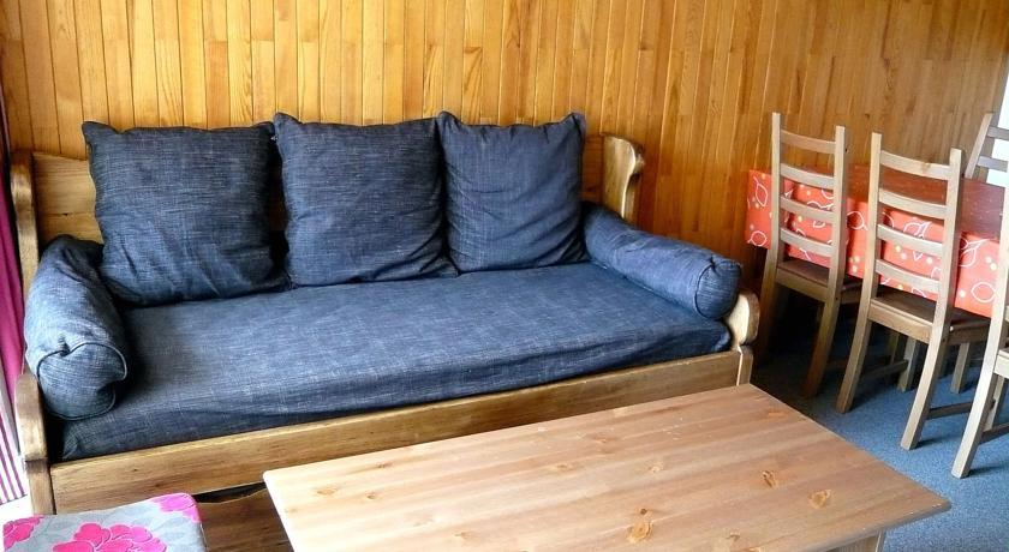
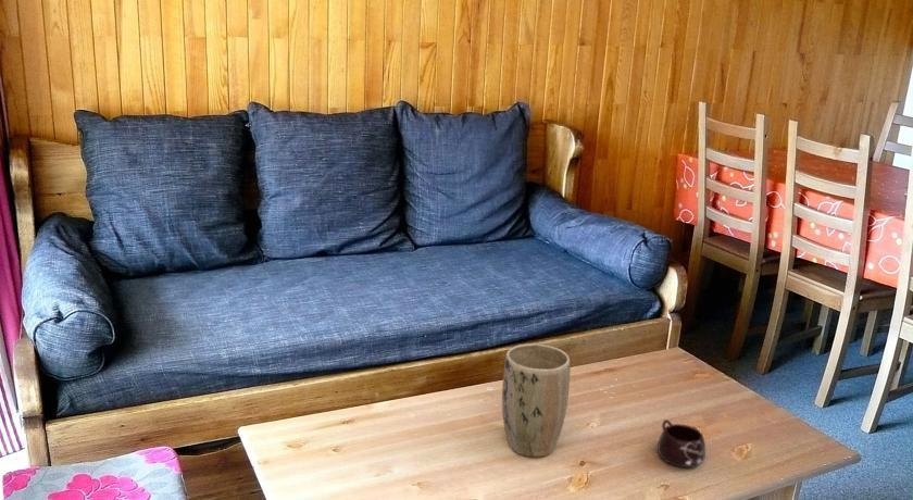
+ mug [656,418,706,468]
+ plant pot [501,342,572,458]
